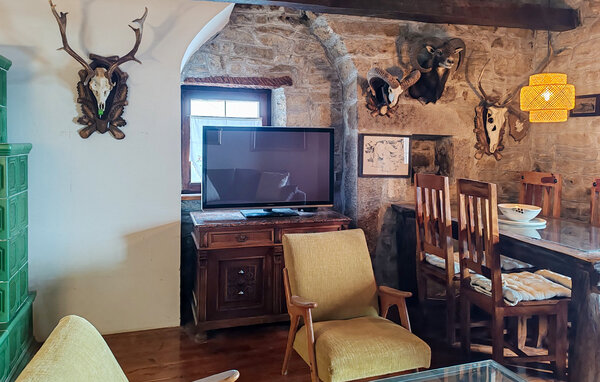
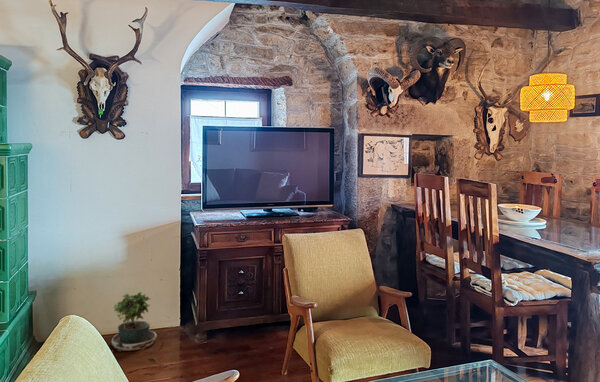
+ potted plant [111,290,158,352]
